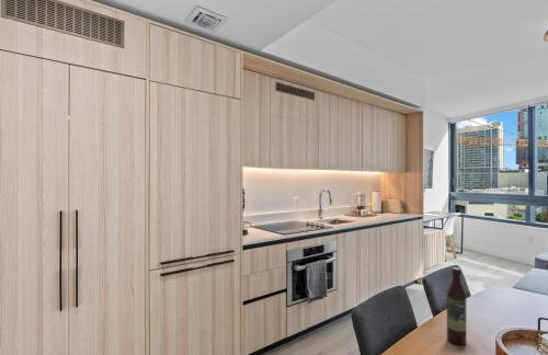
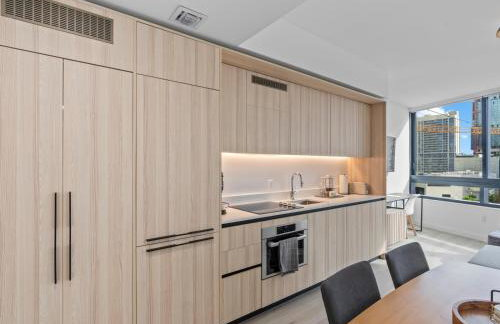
- wine bottle [446,266,467,346]
